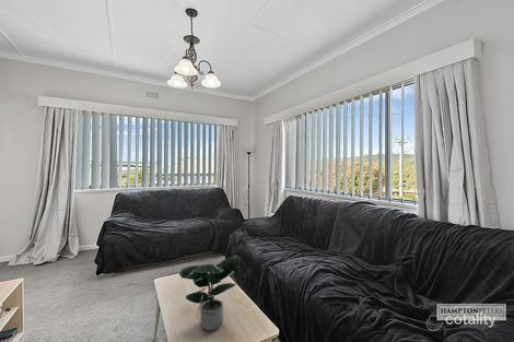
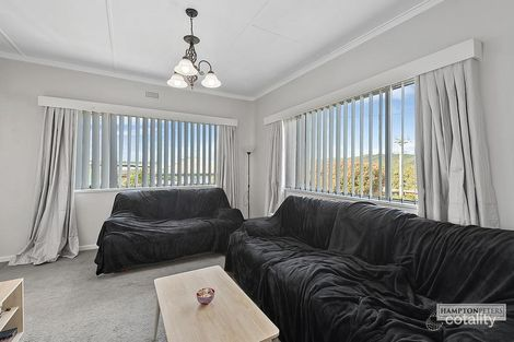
- potted plant [178,255,242,331]
